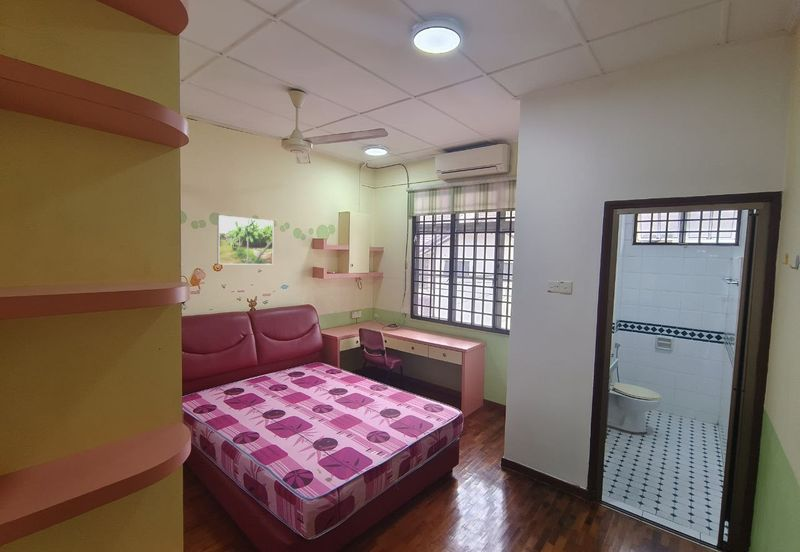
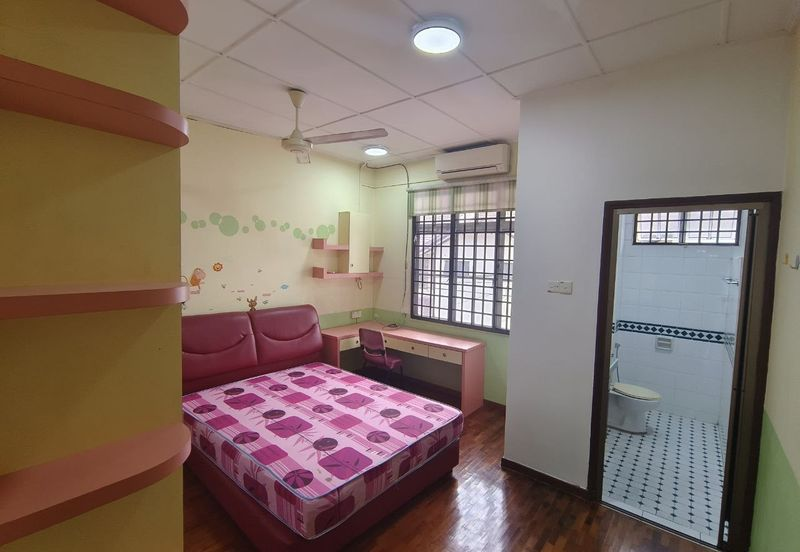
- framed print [216,214,274,265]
